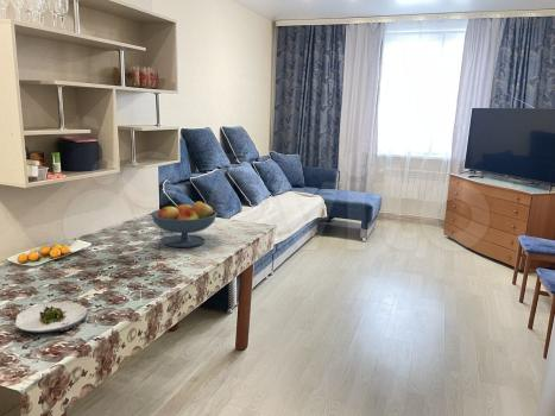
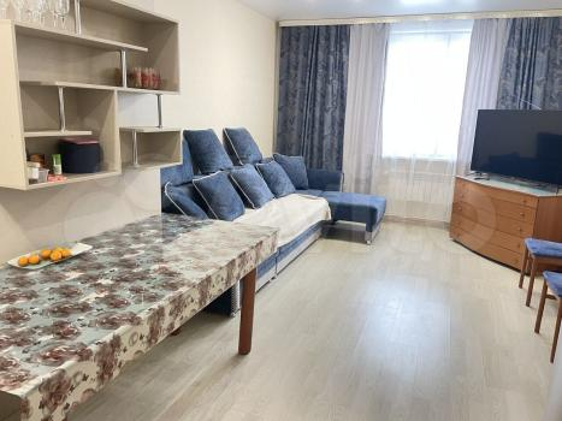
- salad plate [14,301,88,334]
- fruit bowl [150,200,219,248]
